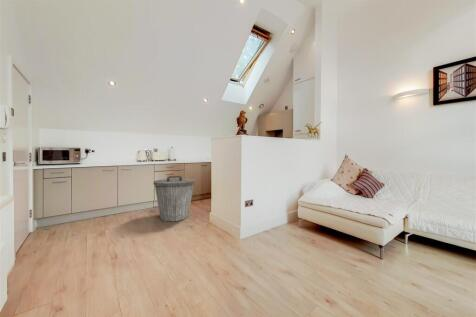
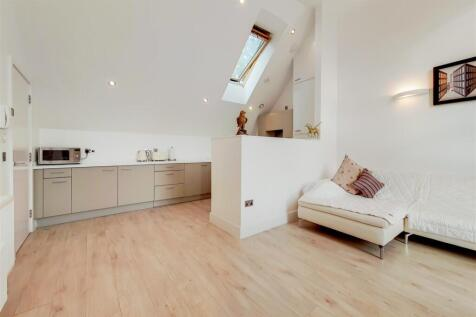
- trash can [153,175,196,222]
